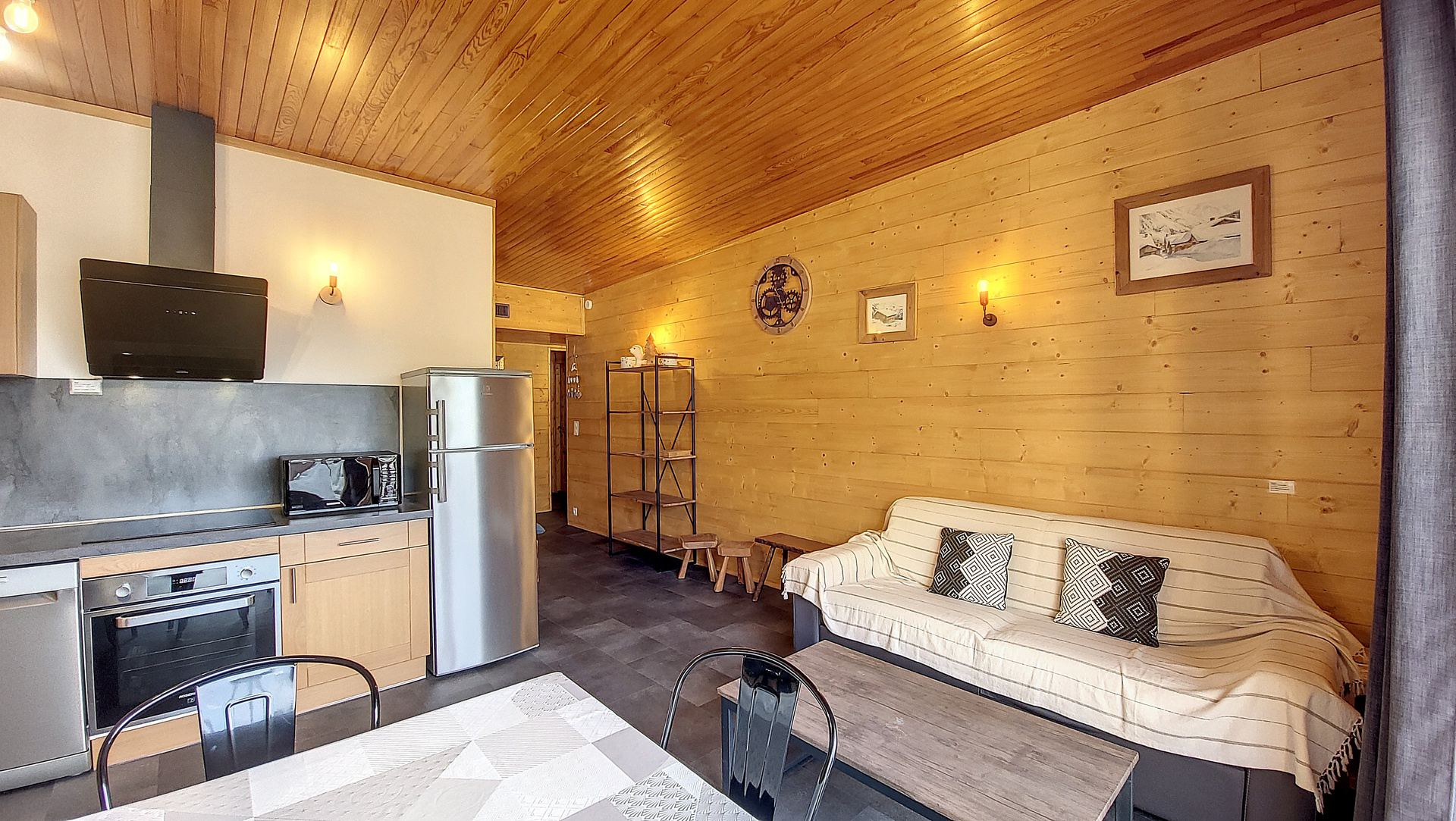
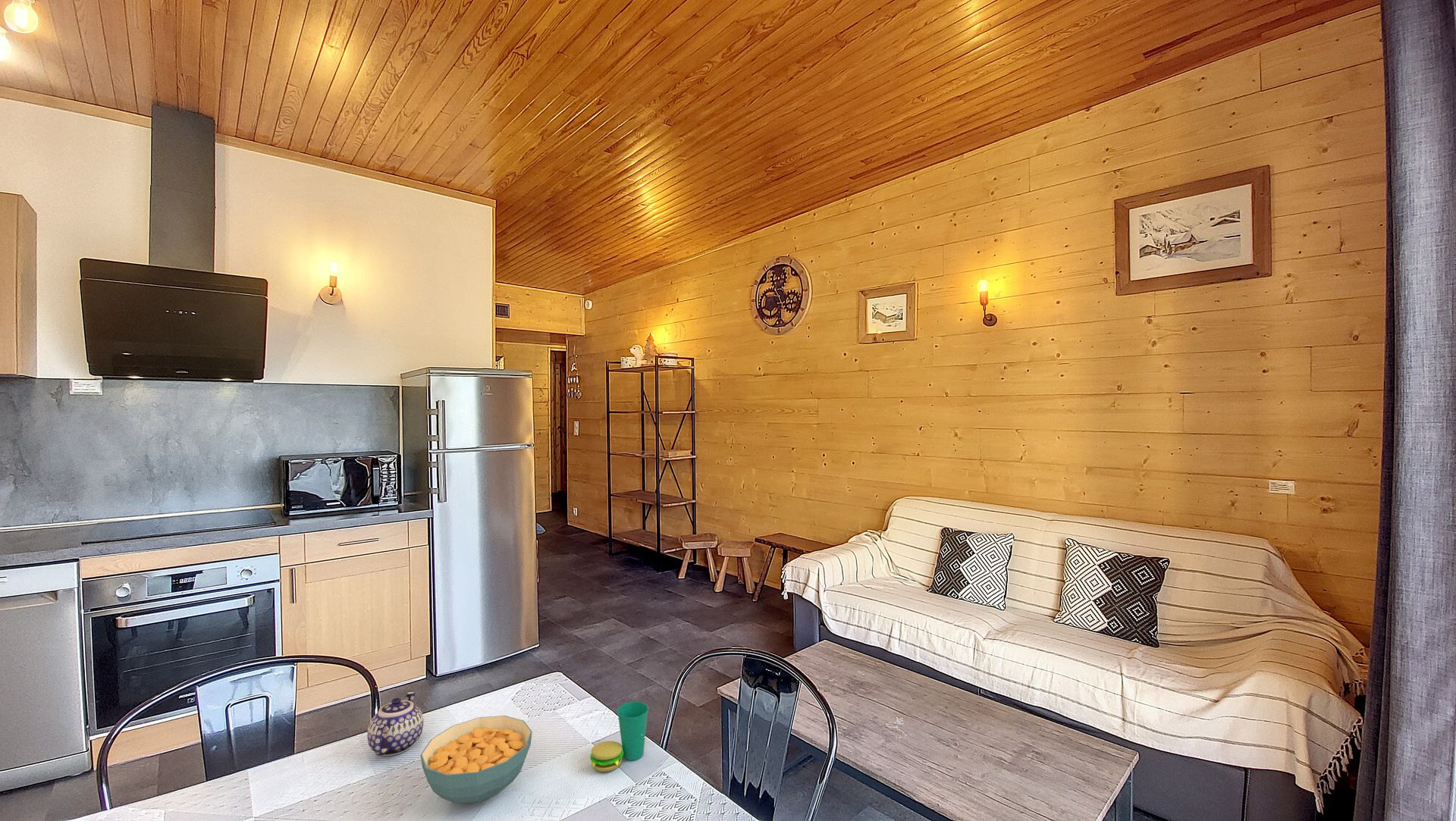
+ cup [589,701,649,772]
+ cereal bowl [420,715,533,804]
+ teapot [366,691,425,757]
